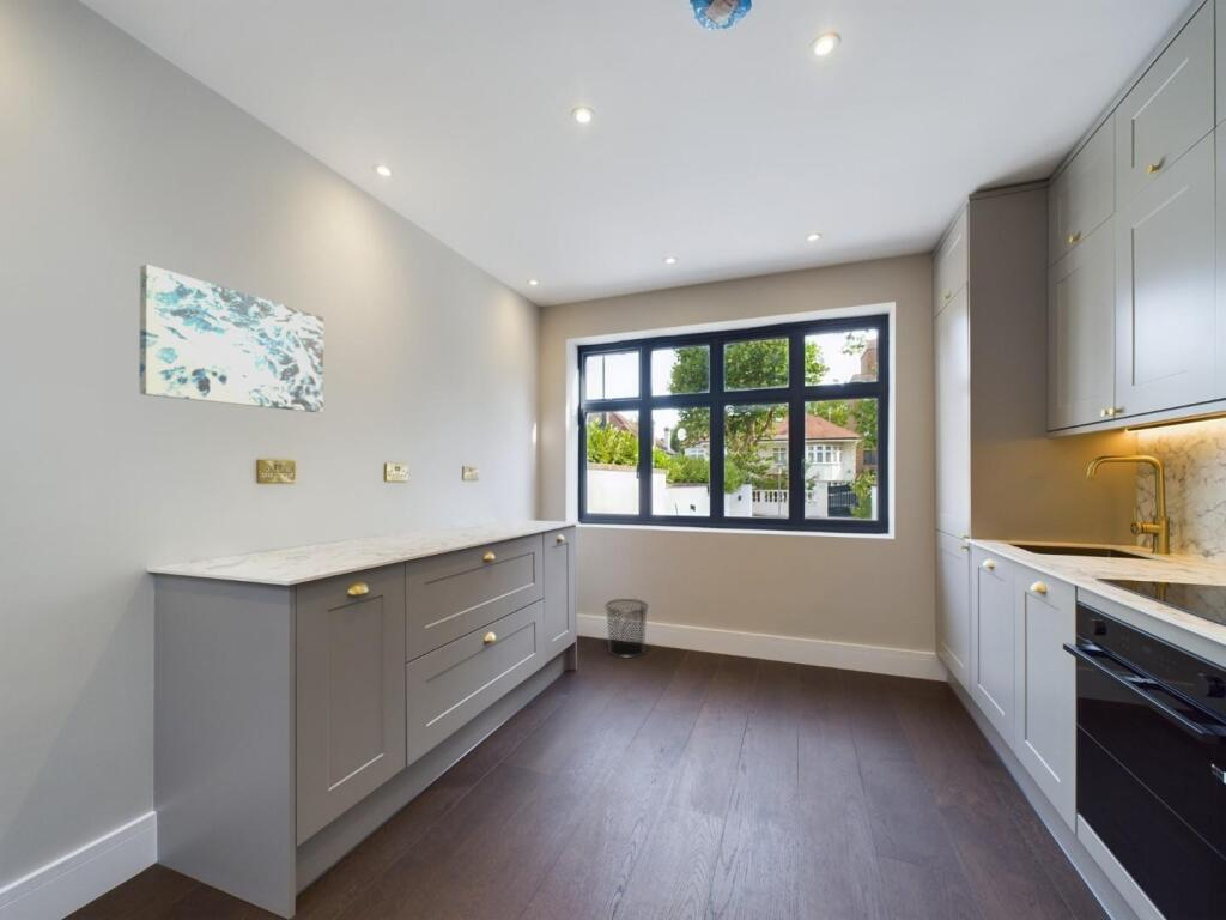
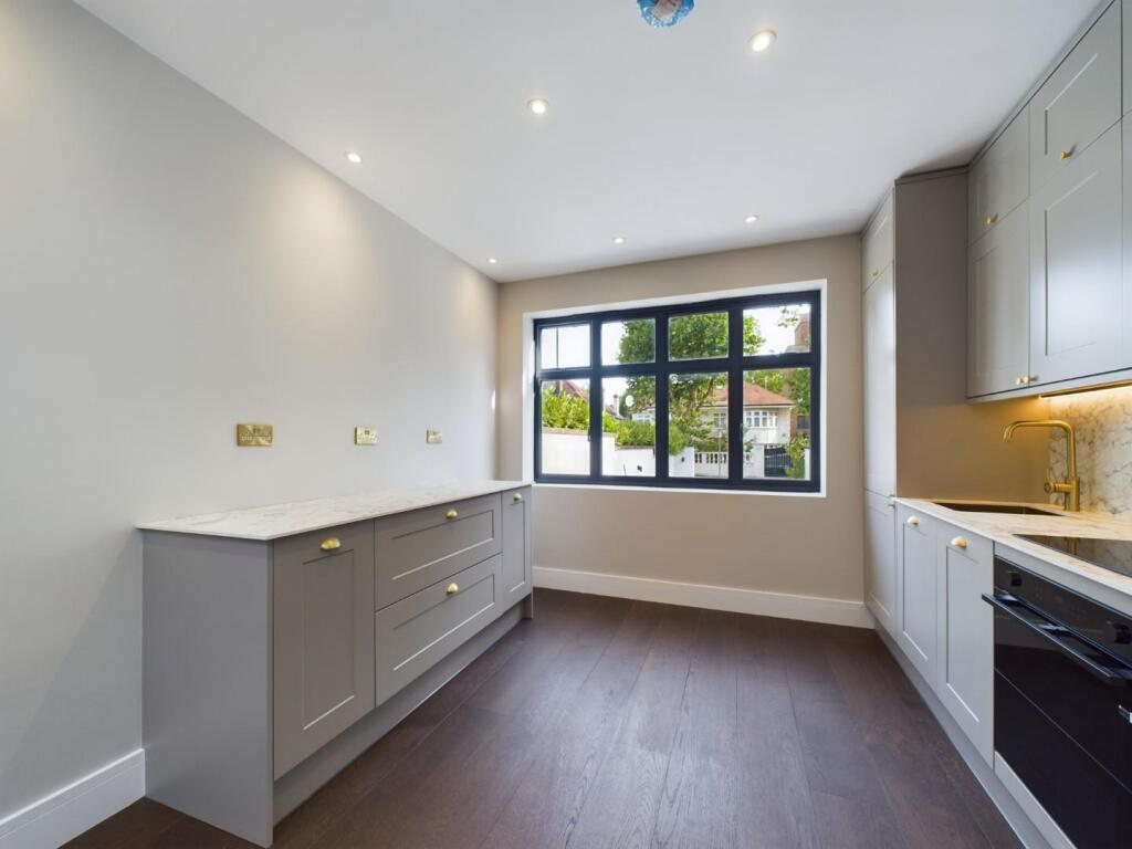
- waste bin [603,598,649,659]
- wall art [139,264,324,413]
